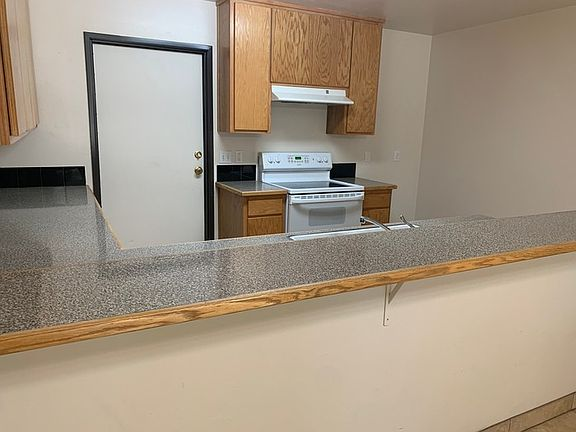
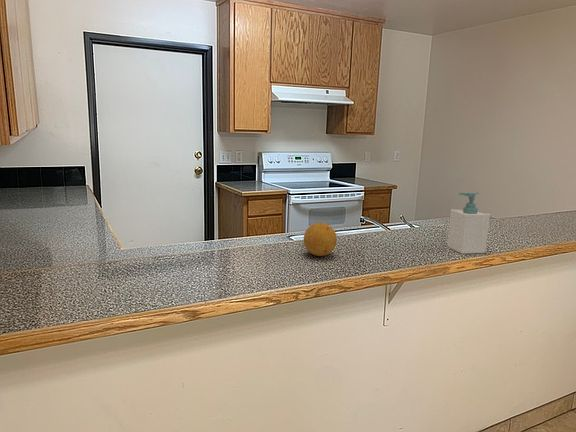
+ soap bottle [446,192,491,255]
+ fruit [303,222,338,257]
